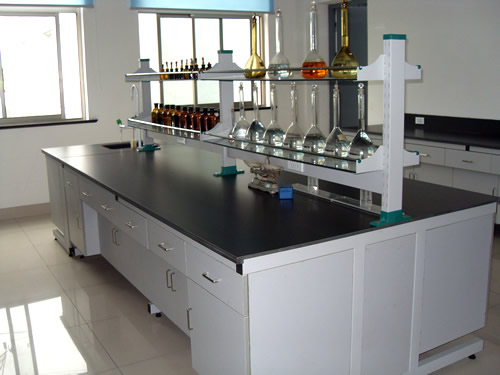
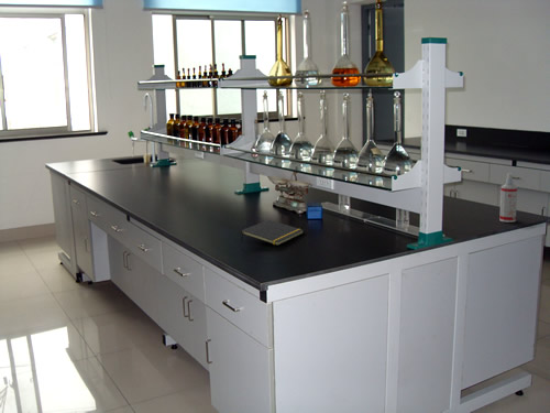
+ spray bottle [498,172,518,224]
+ notepad [240,219,305,247]
